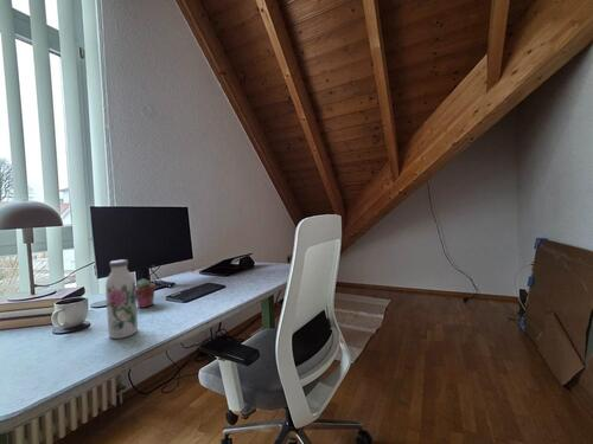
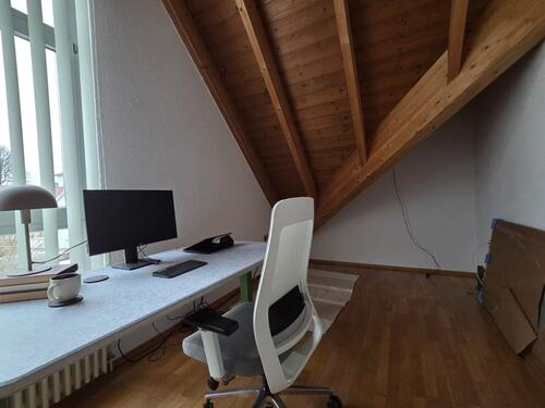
- potted succulent [135,278,157,309]
- water bottle [104,258,139,340]
